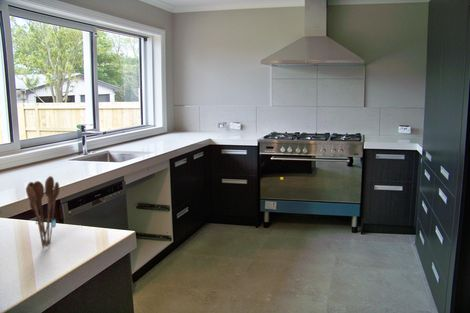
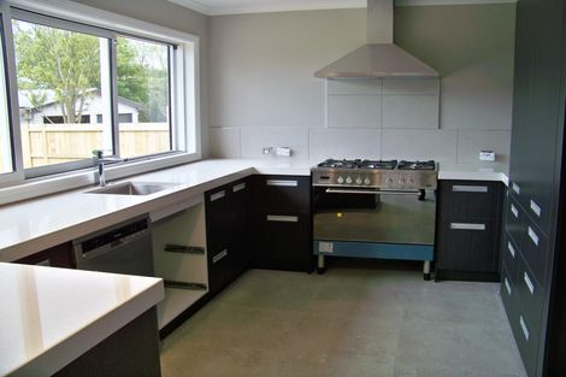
- utensil holder [25,175,60,248]
